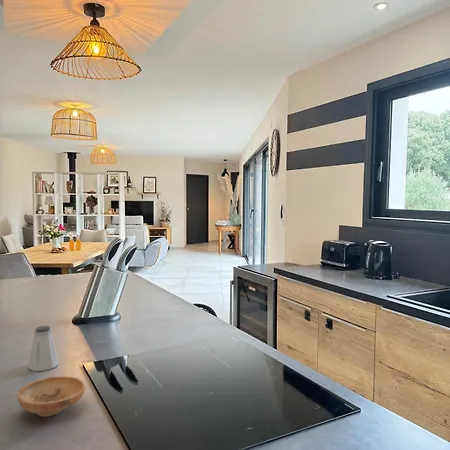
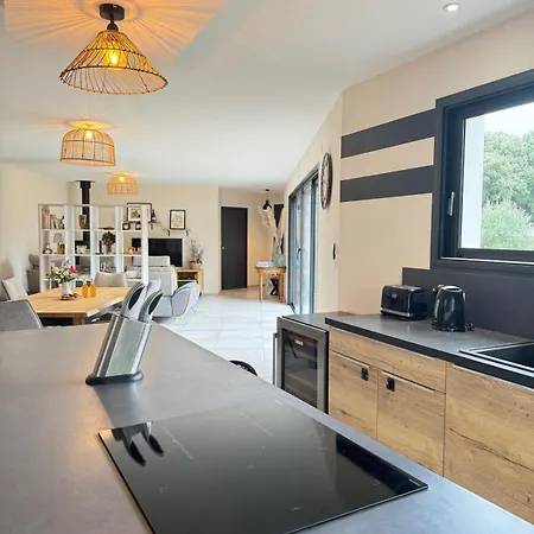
- saltshaker [27,325,59,372]
- bowl [16,375,86,418]
